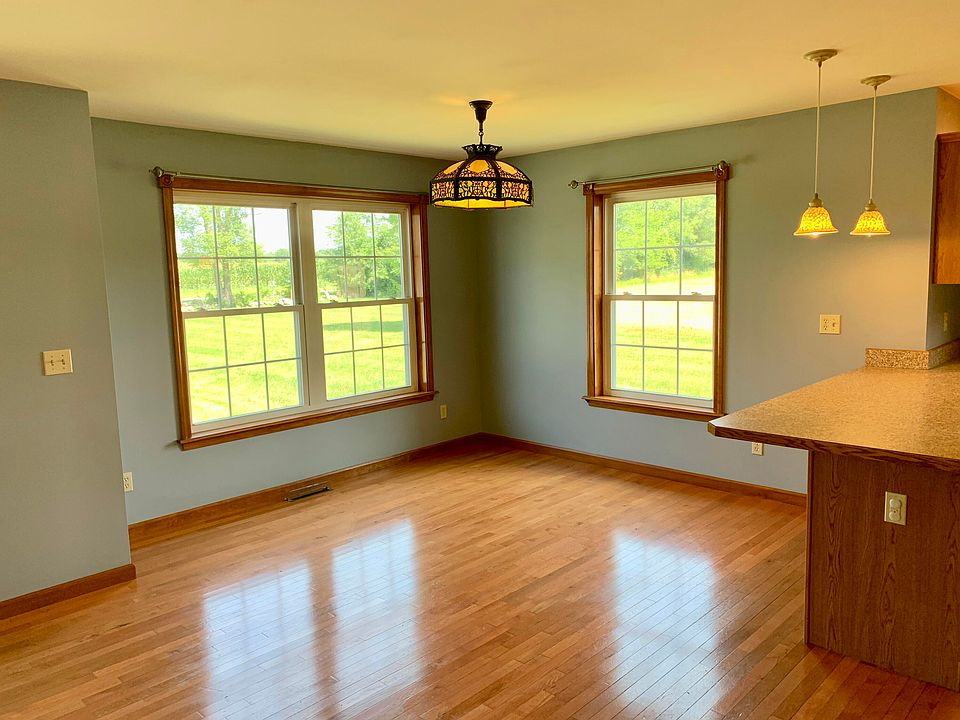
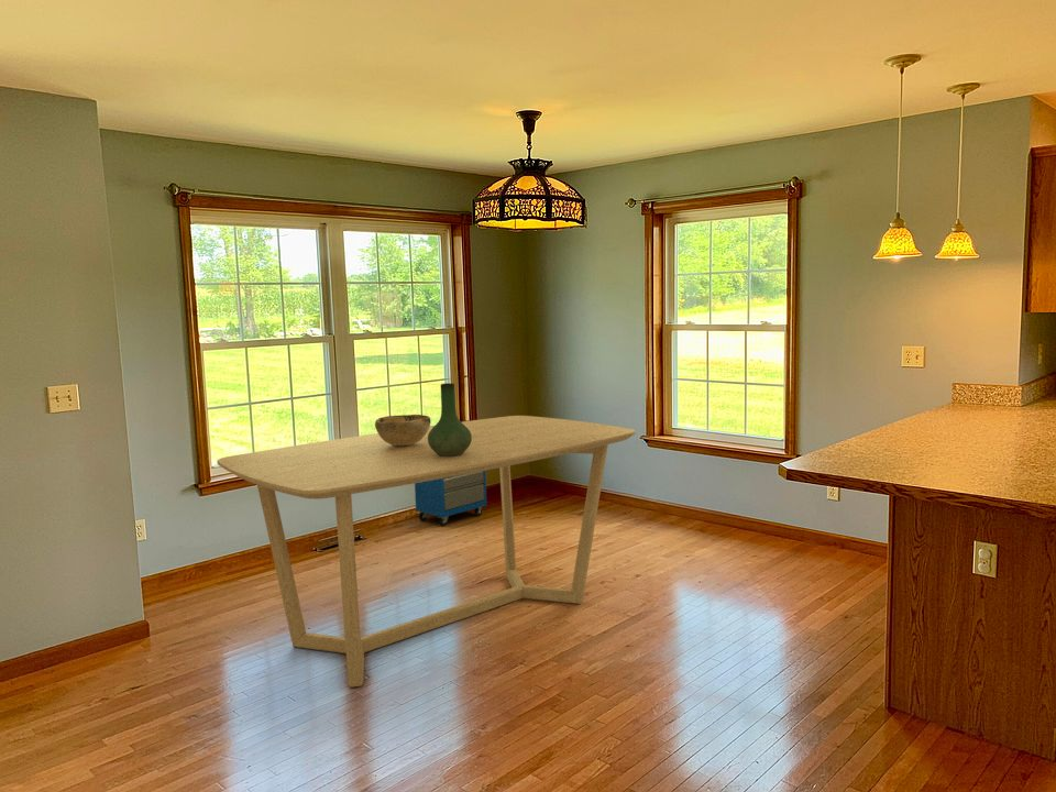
+ dining table [216,415,636,689]
+ vase [428,383,472,457]
+ decorative bowl [374,414,431,447]
+ cabinet [414,471,487,527]
